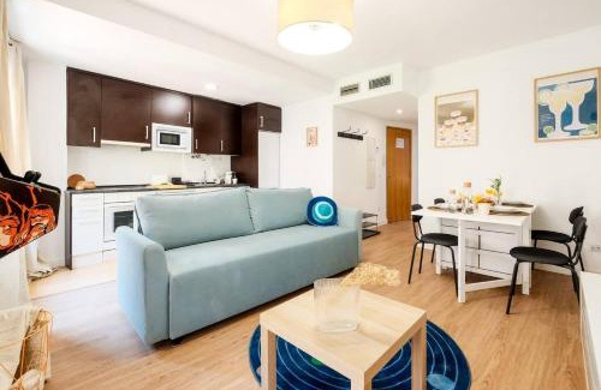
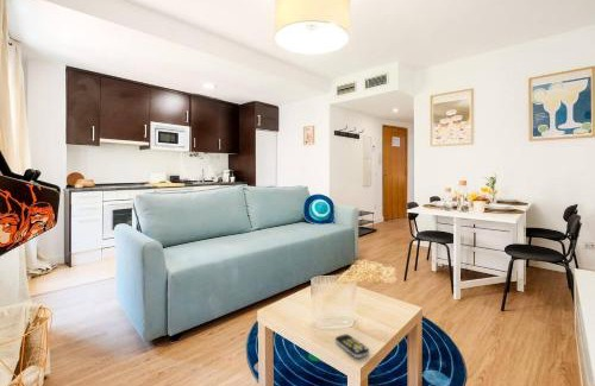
+ remote control [334,333,370,359]
